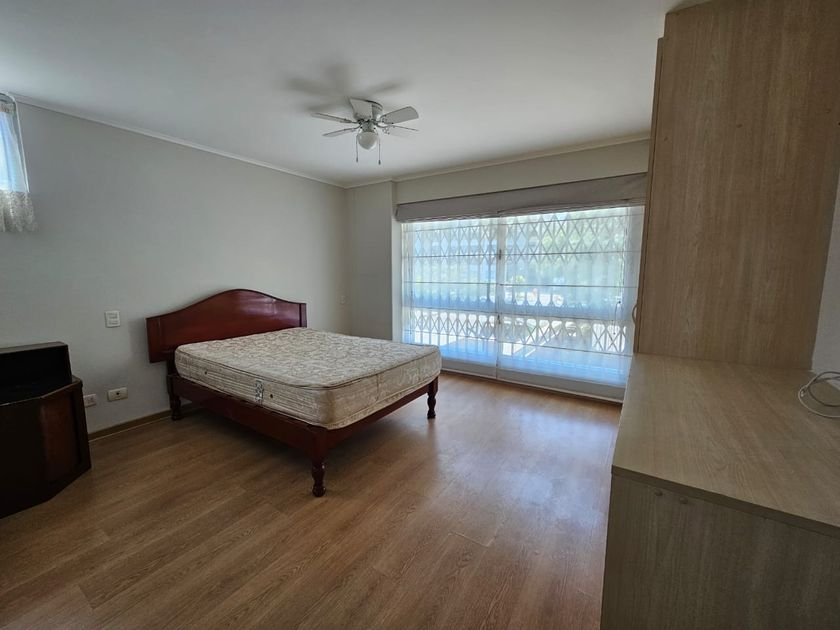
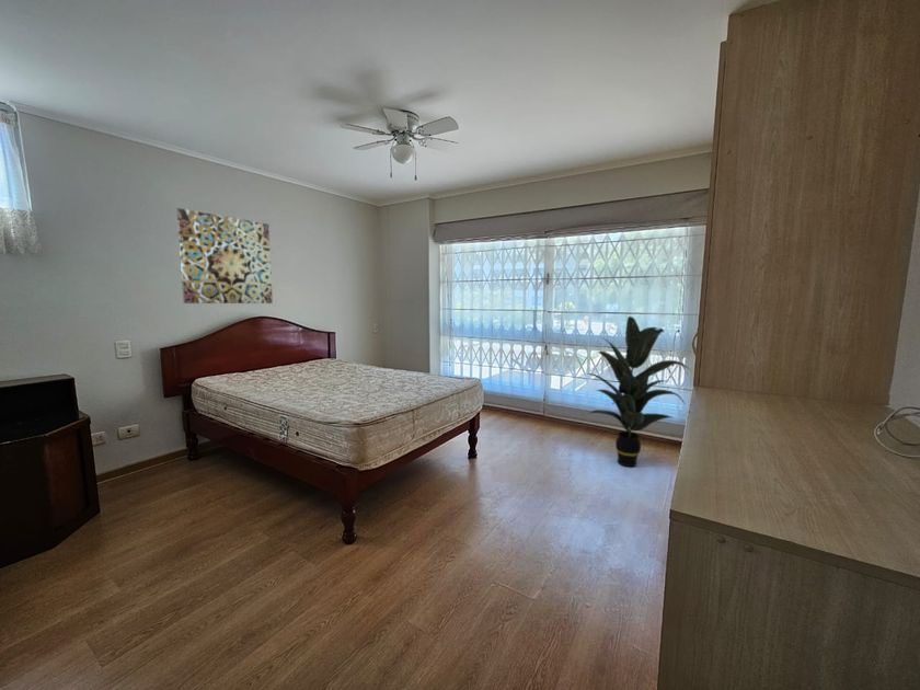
+ wall art [175,207,274,304]
+ indoor plant [587,315,692,468]
